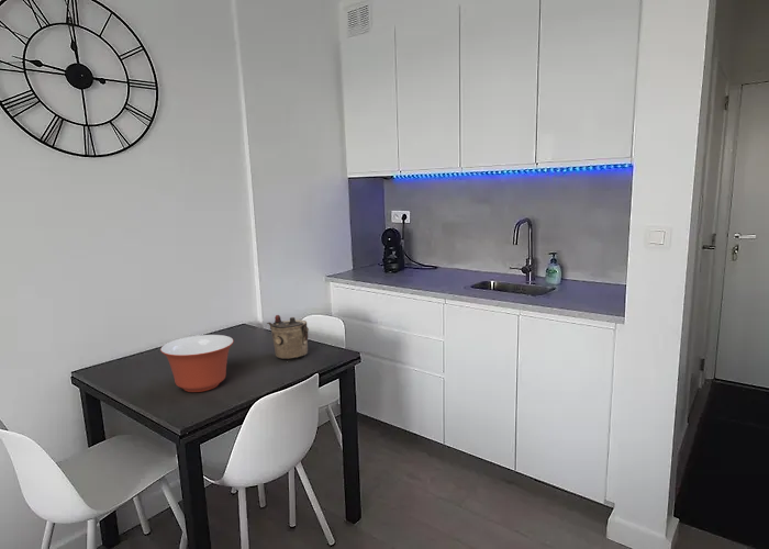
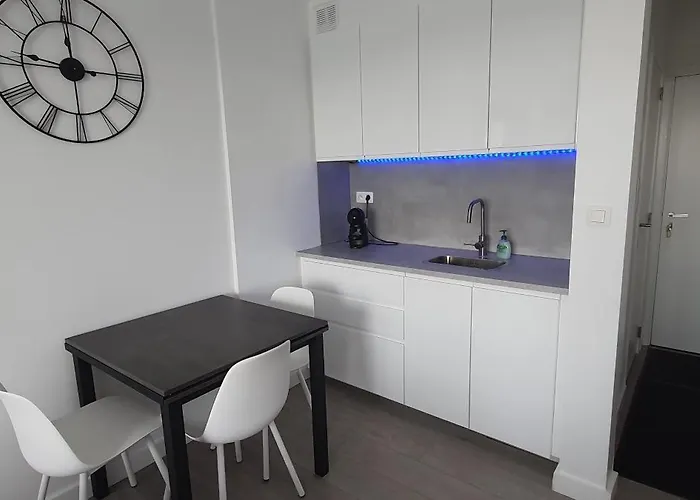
- mixing bowl [159,334,235,393]
- teapot [266,314,310,360]
